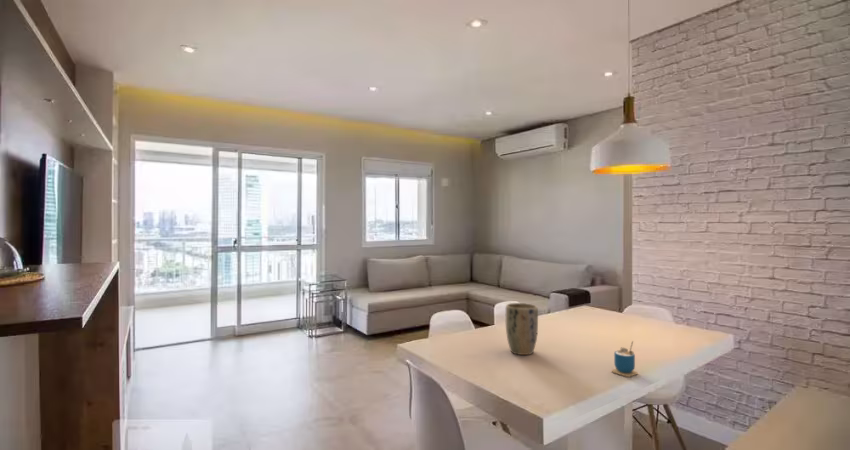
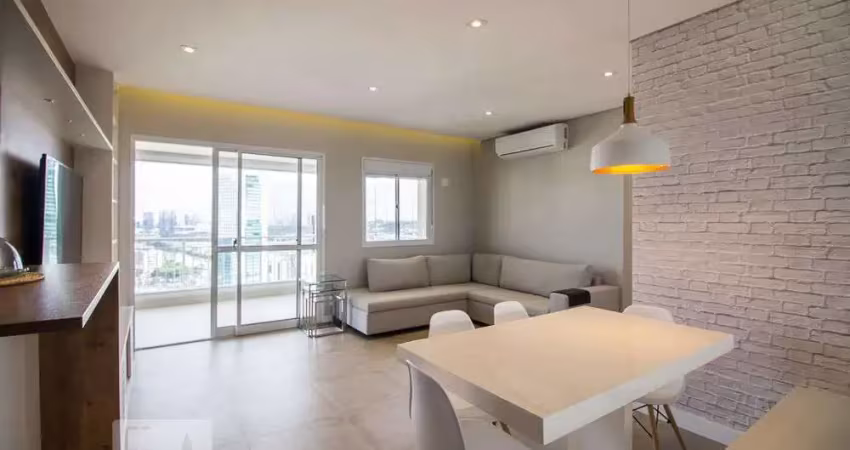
- plant pot [505,302,539,356]
- cup [611,340,639,378]
